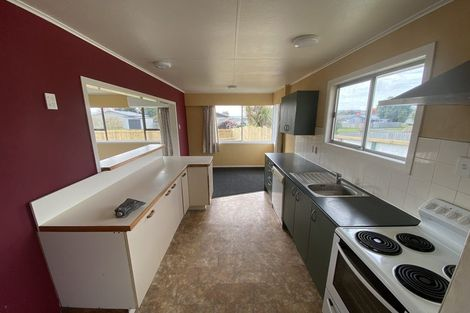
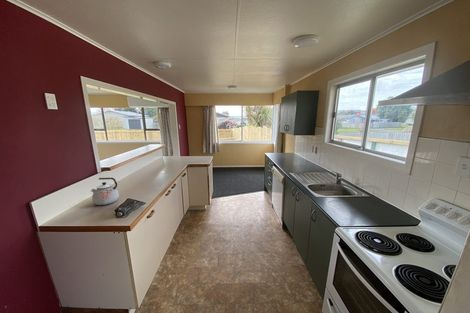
+ kettle [90,177,120,206]
